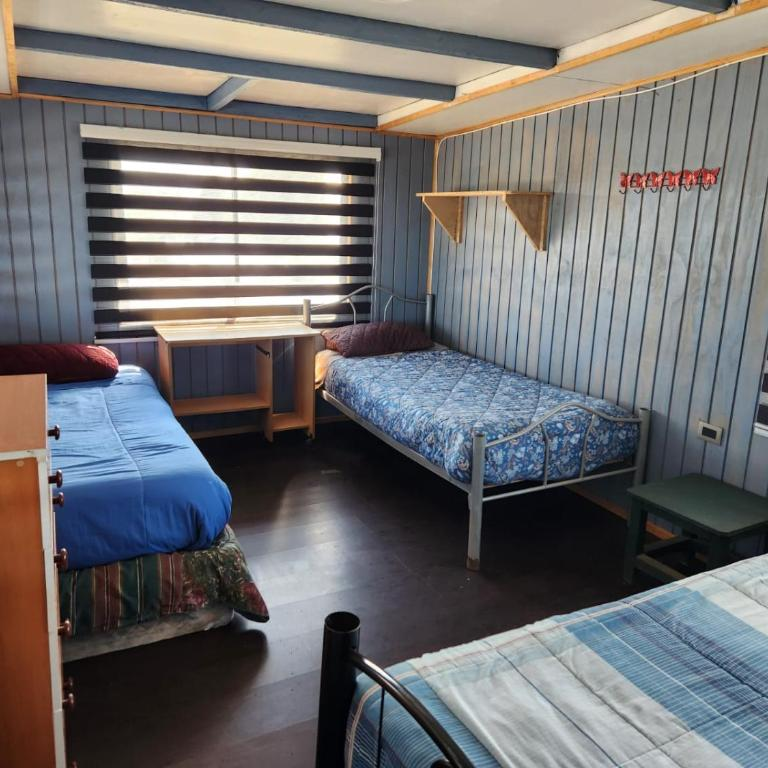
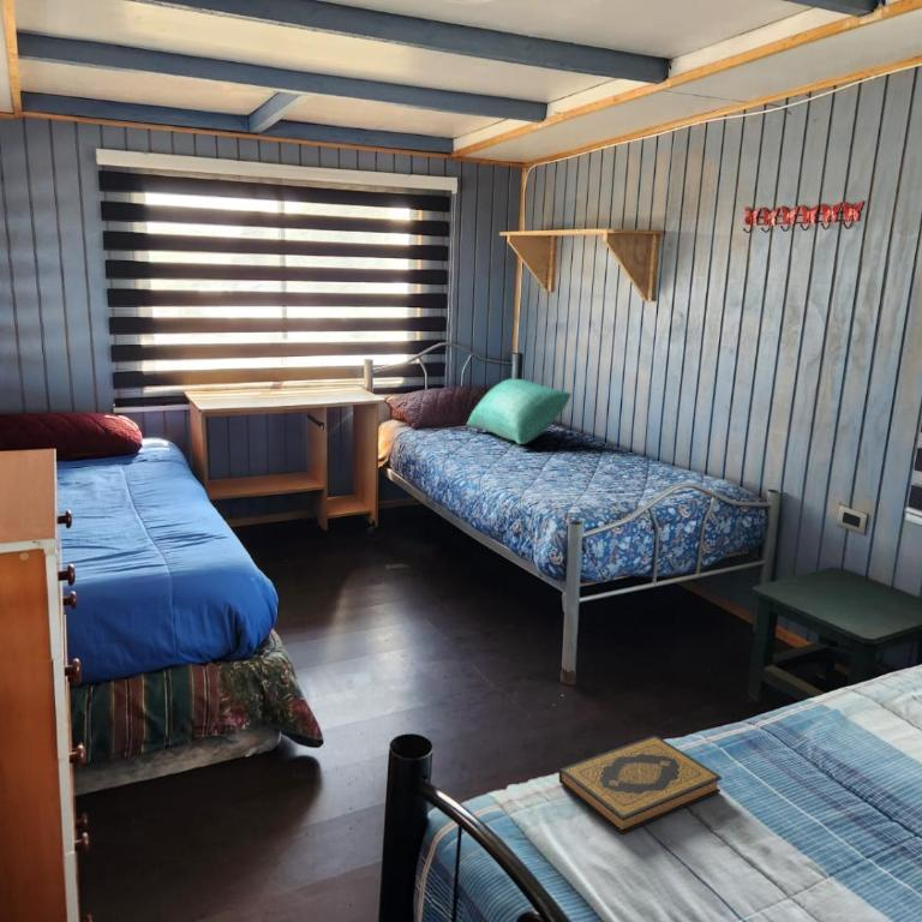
+ hardback book [558,735,723,836]
+ cushion [466,377,573,445]
